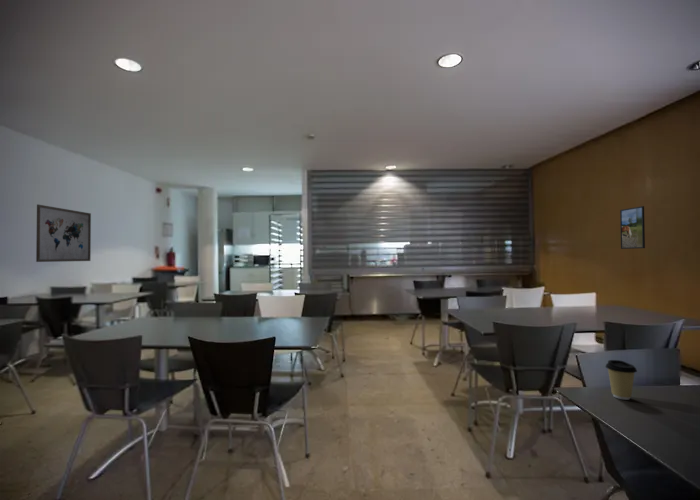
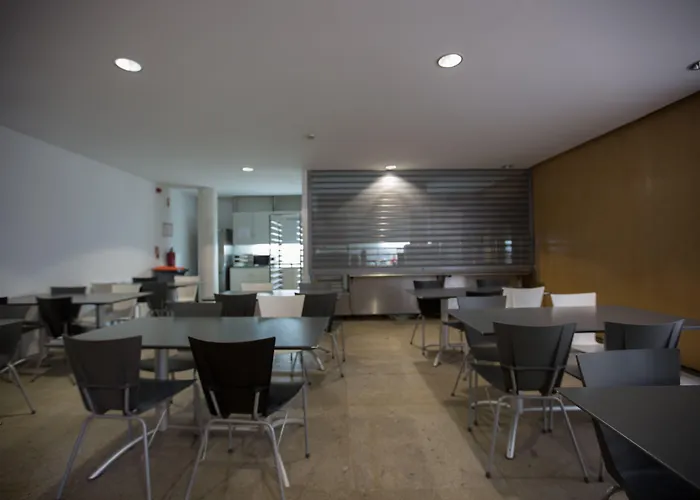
- coffee cup [605,359,638,401]
- wall art [35,203,92,263]
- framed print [619,205,646,250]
